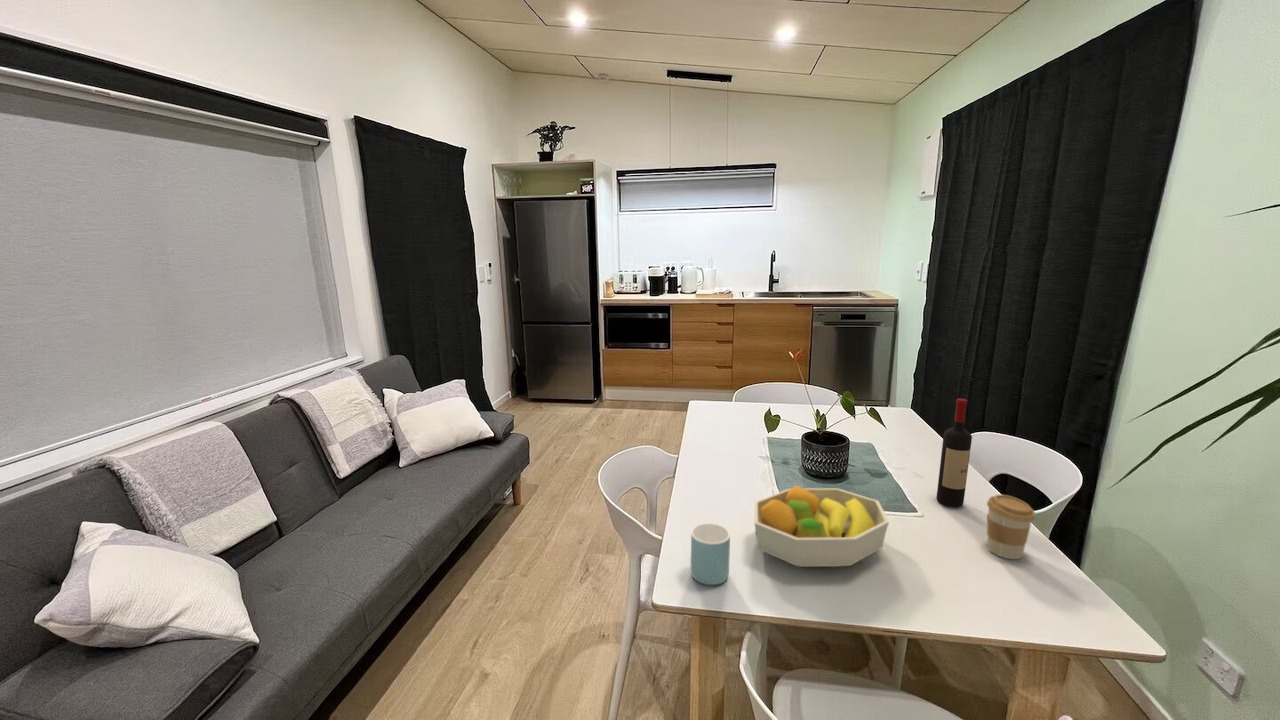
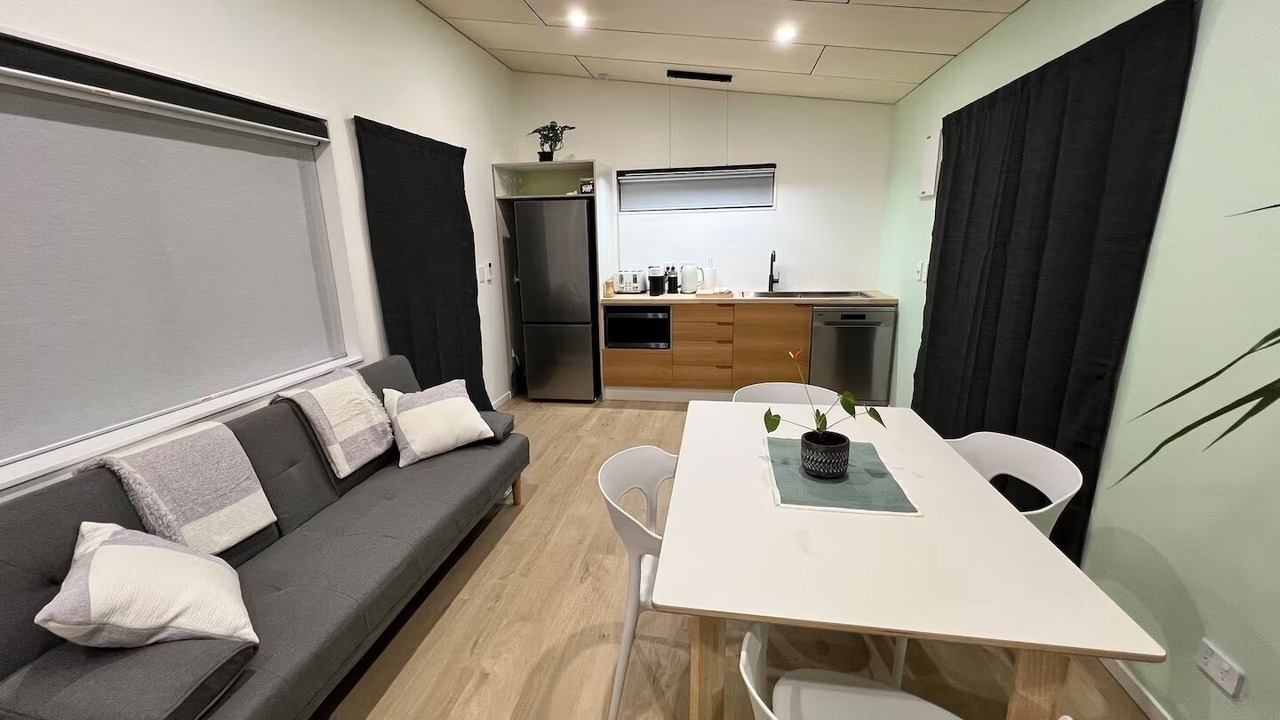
- mug [690,522,731,586]
- wine bottle [936,397,973,508]
- coffee cup [986,494,1036,560]
- fruit bowl [753,484,890,568]
